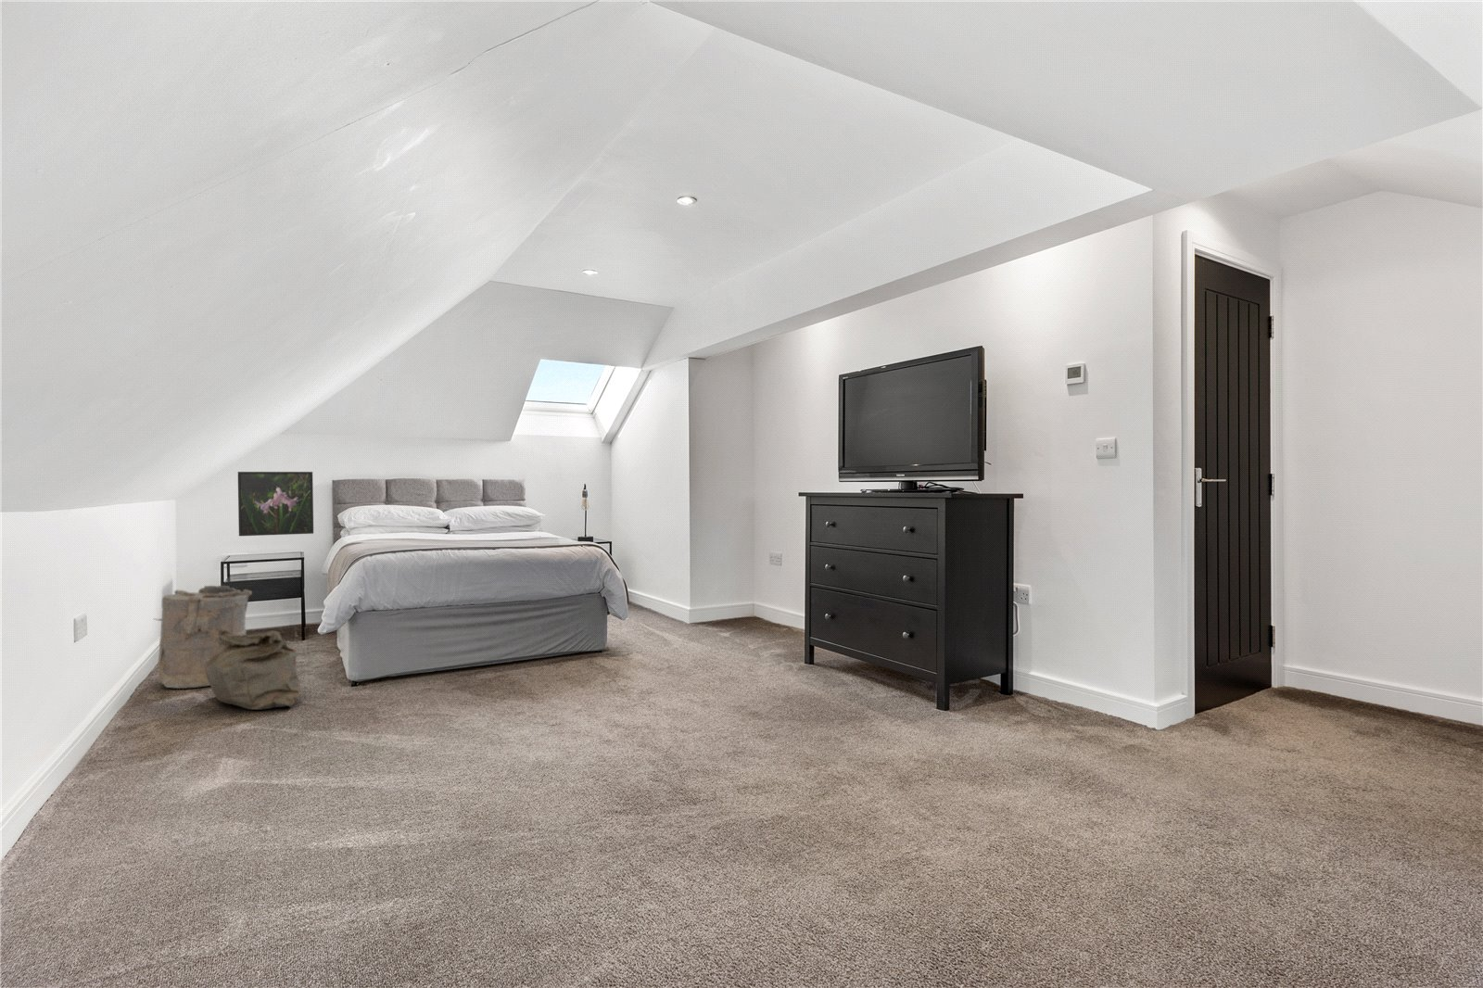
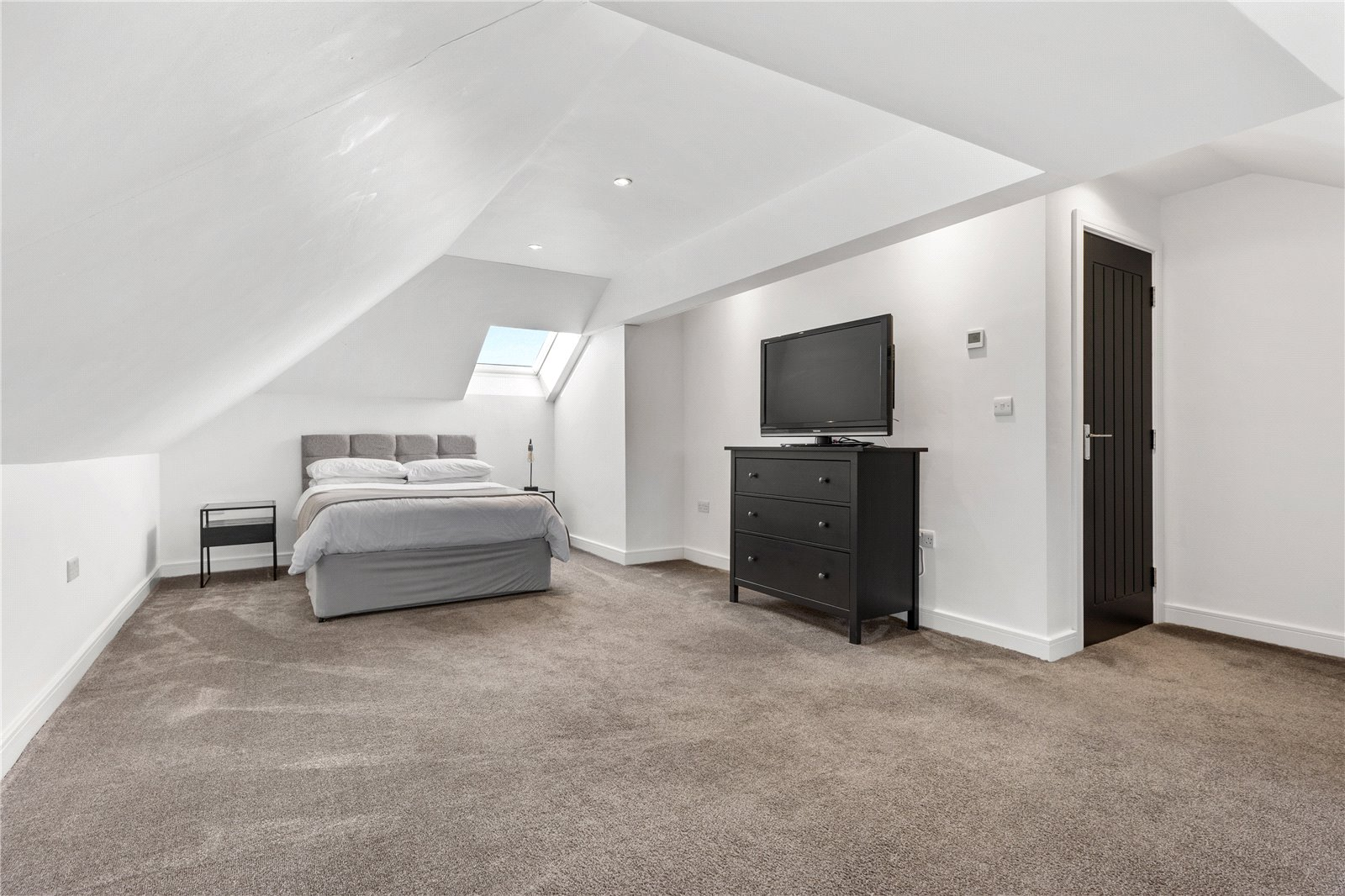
- laundry hamper [153,584,252,689]
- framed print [237,471,314,537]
- bag [205,630,301,711]
